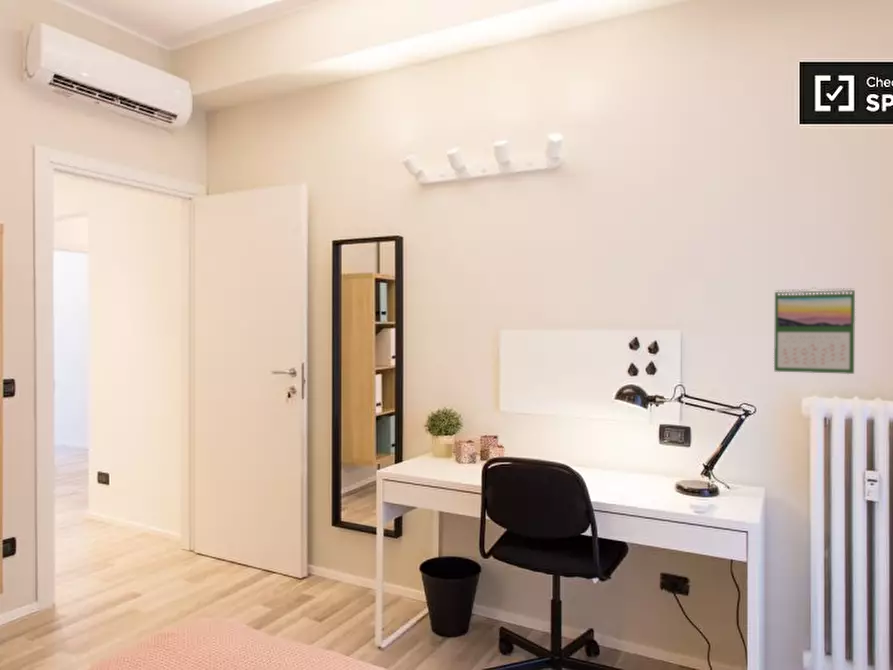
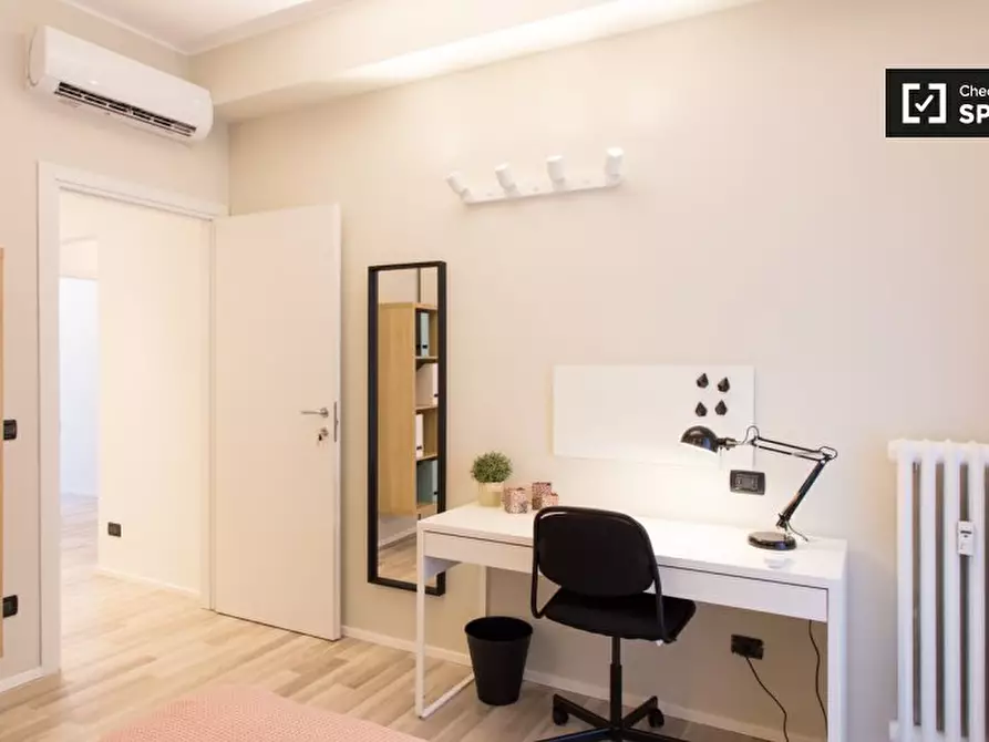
- calendar [773,286,856,375]
